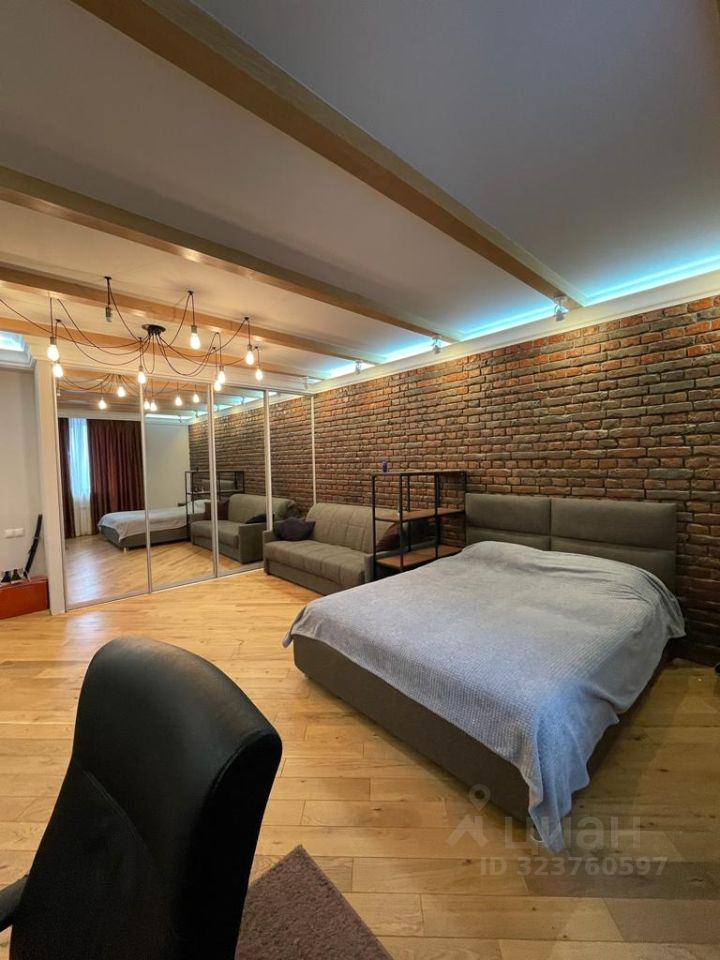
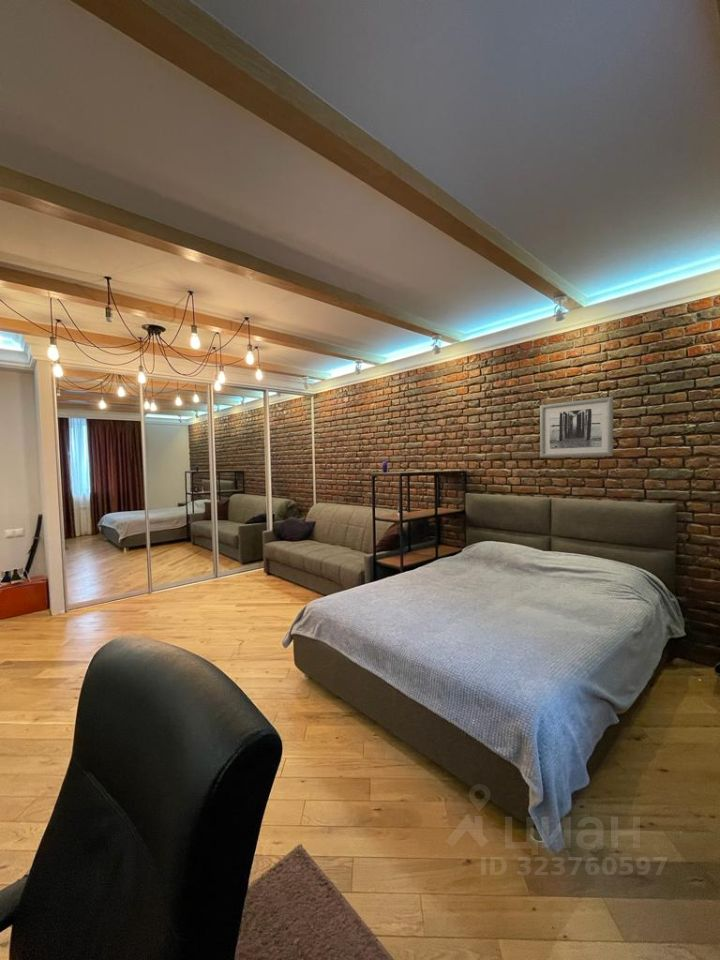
+ wall art [539,396,614,459]
